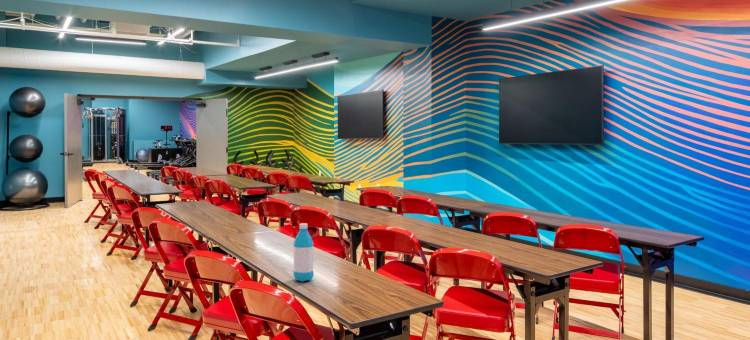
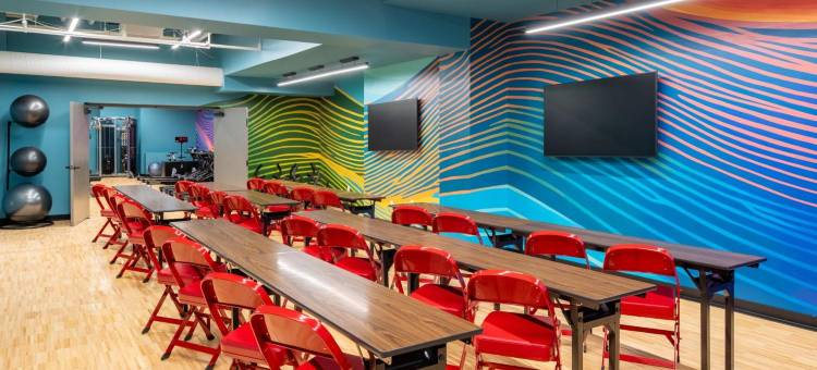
- water bottle [292,223,315,282]
